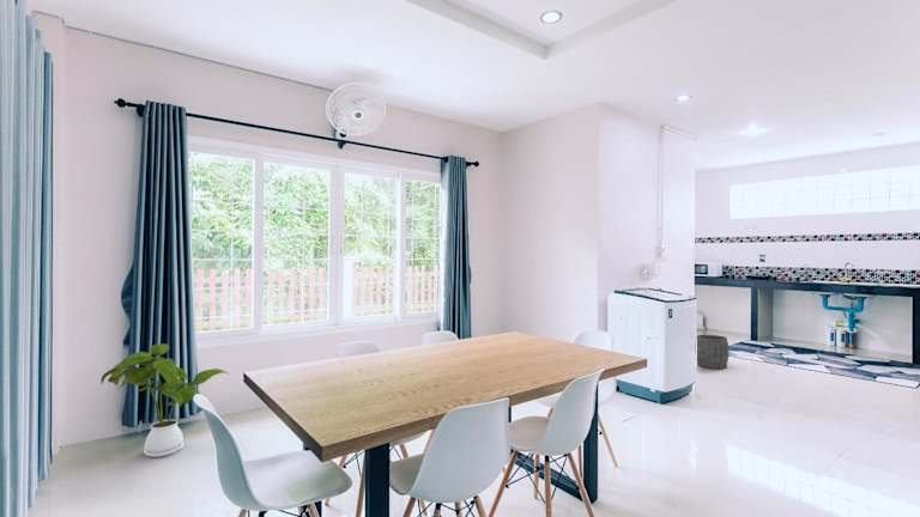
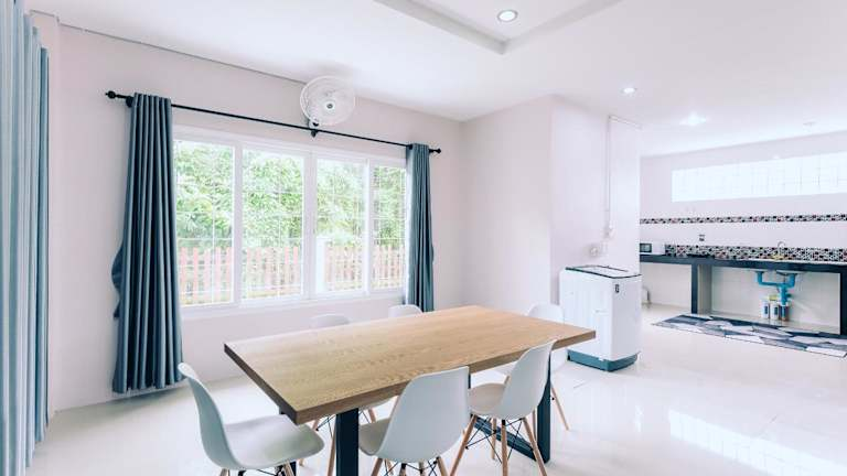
- house plant [99,342,231,458]
- woven basket [696,334,730,370]
